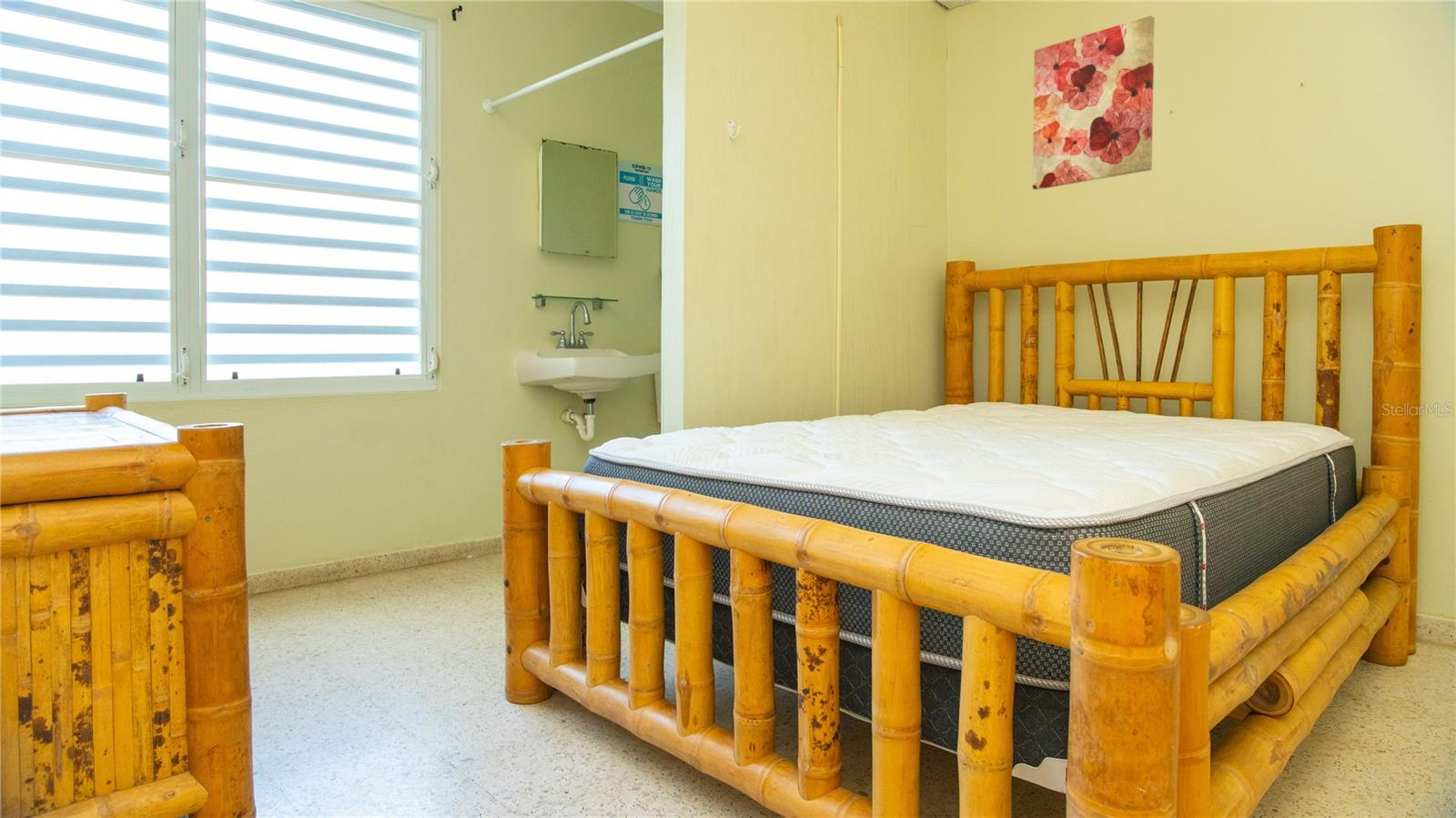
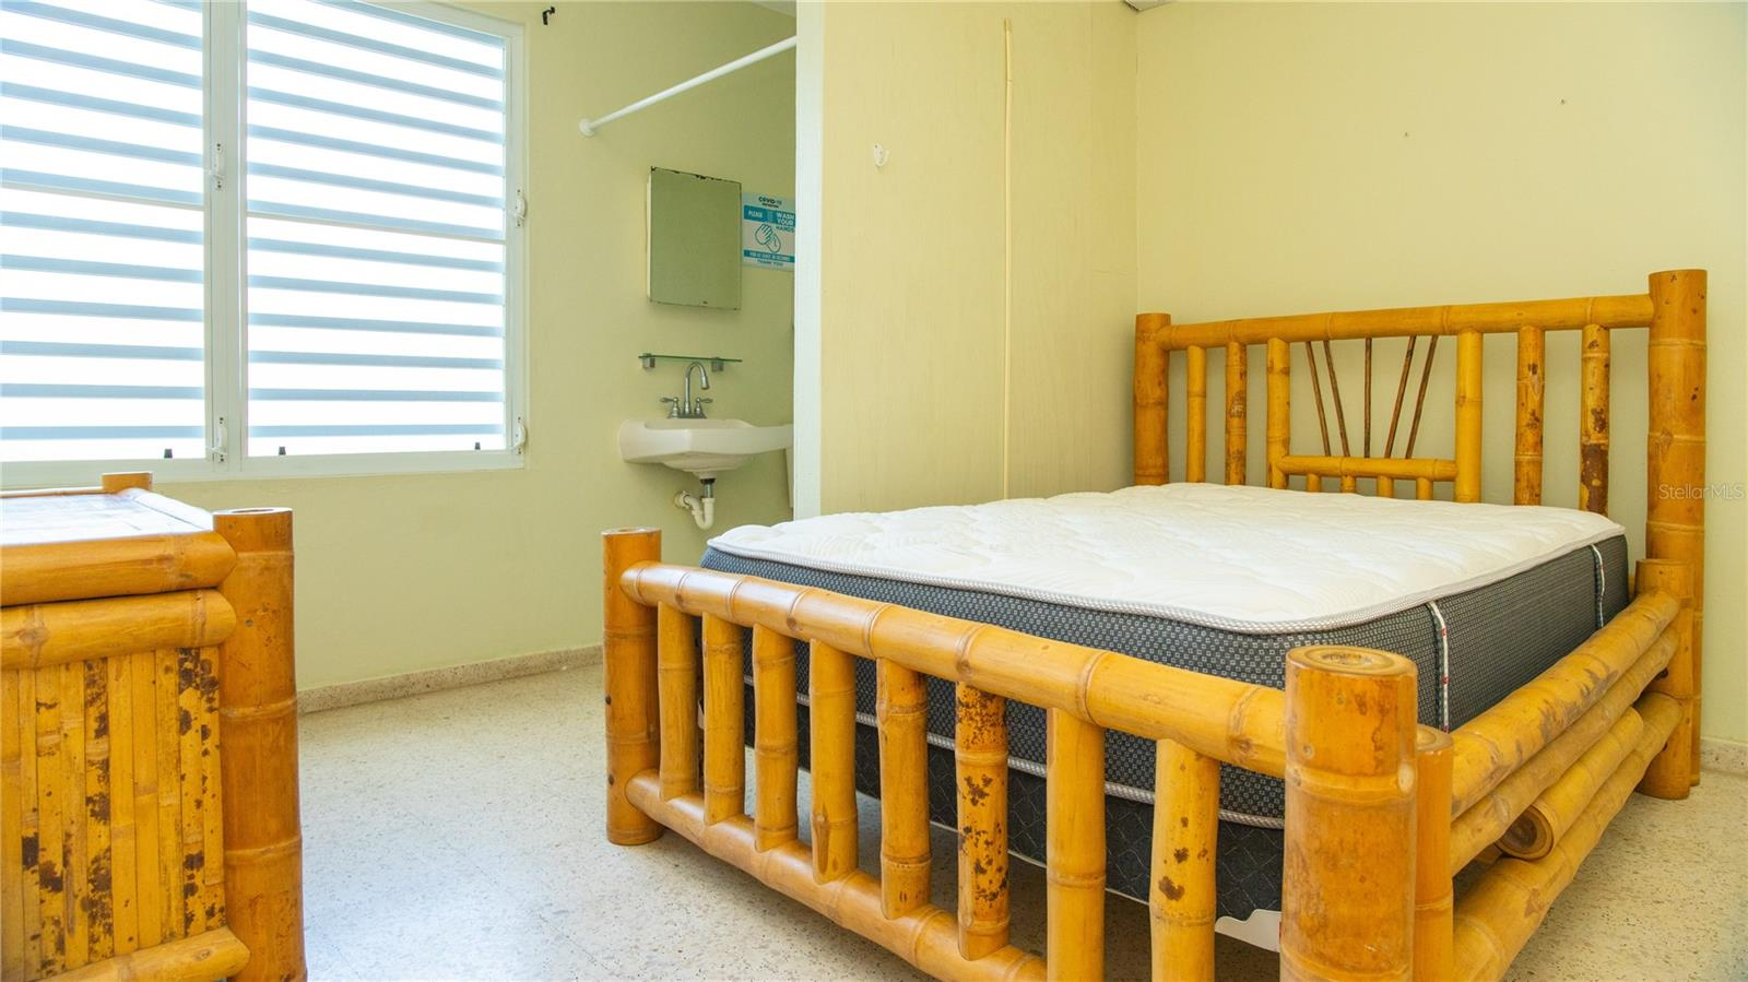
- wall art [1032,15,1156,191]
